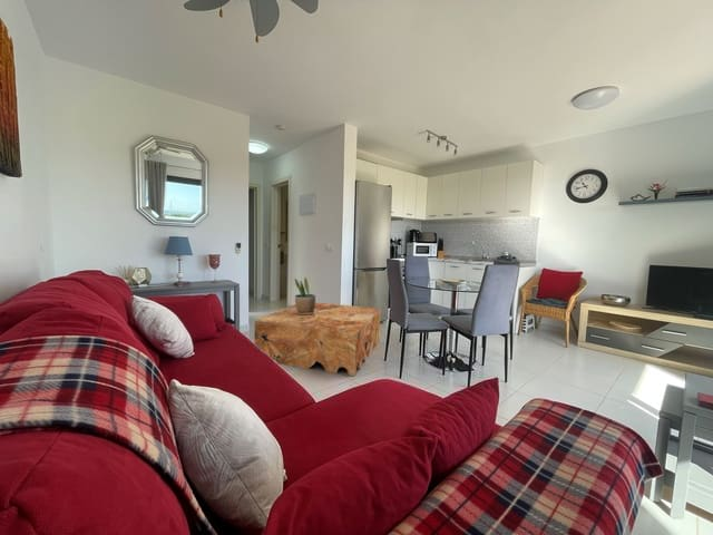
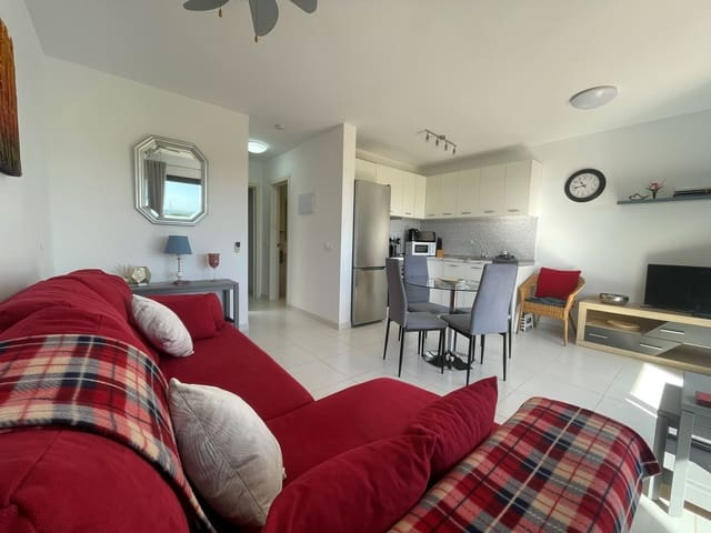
- coffee table [254,302,381,378]
- potted plant [294,276,316,315]
